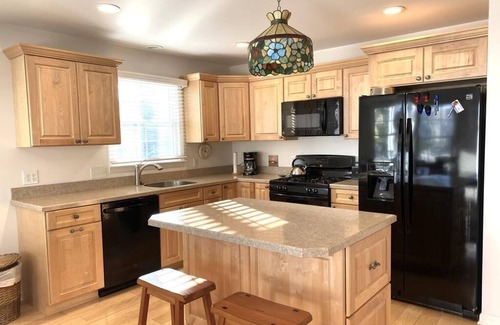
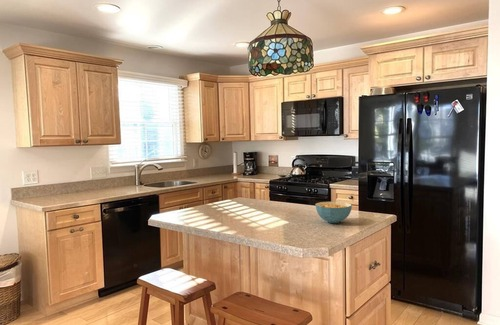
+ cereal bowl [314,201,353,224]
